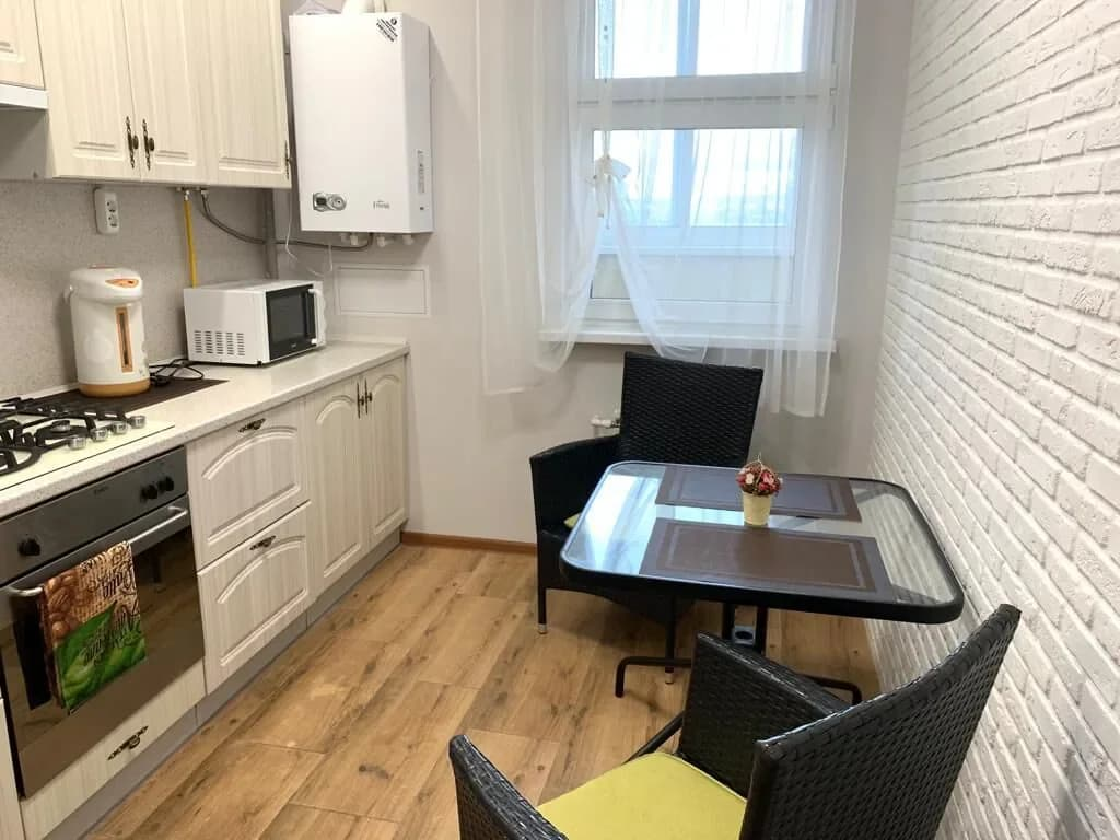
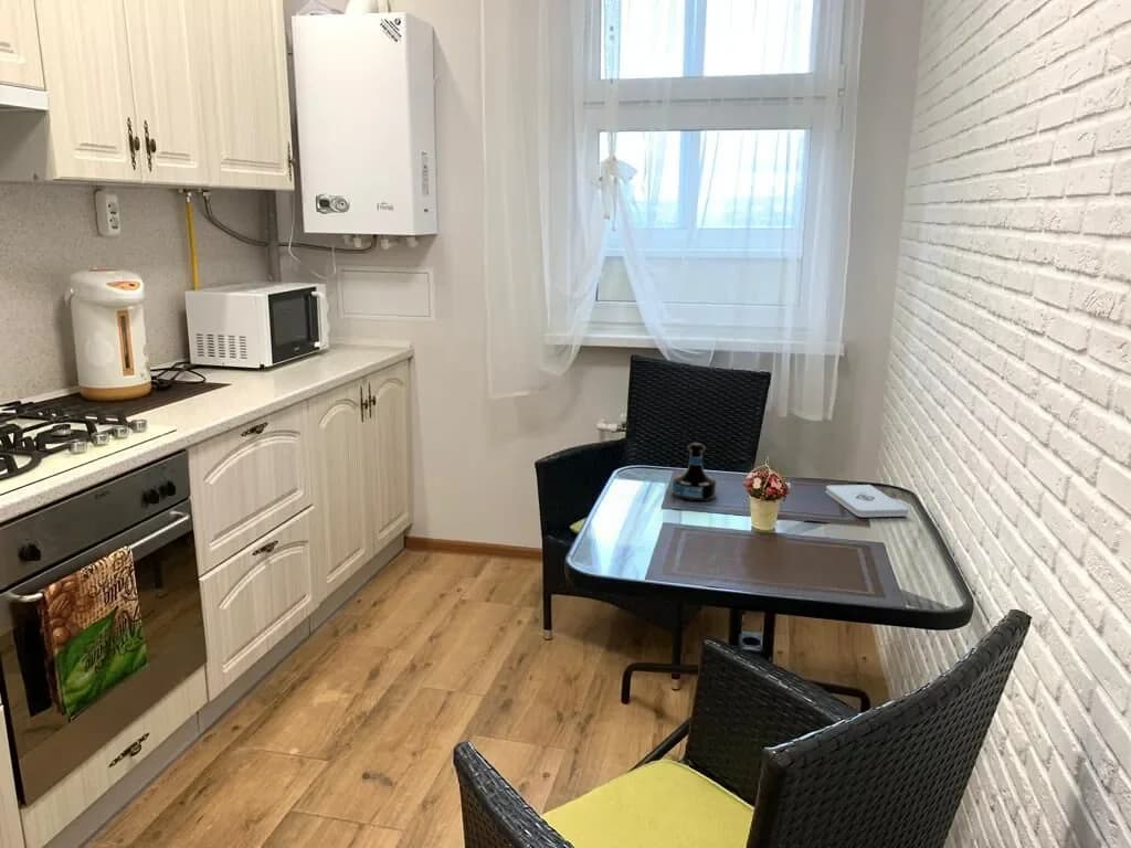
+ tequila bottle [672,442,718,502]
+ notepad [825,484,910,518]
